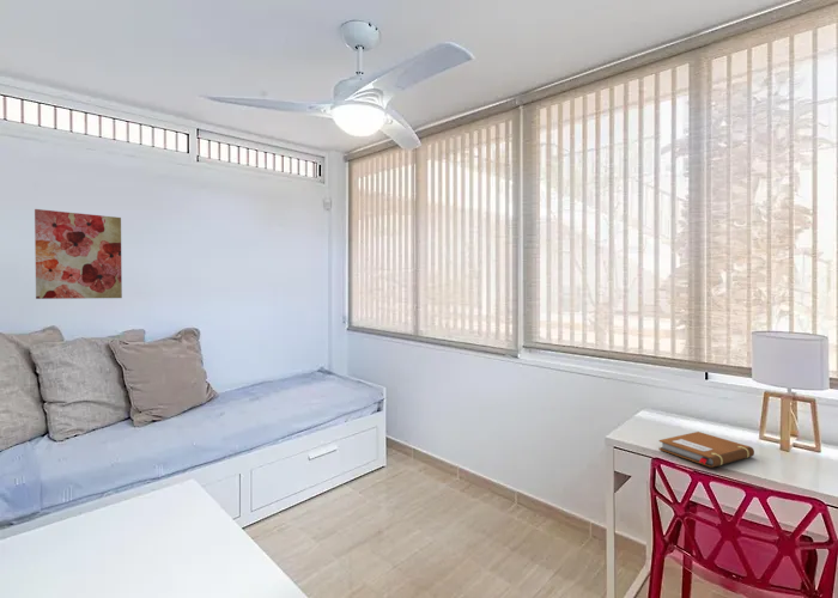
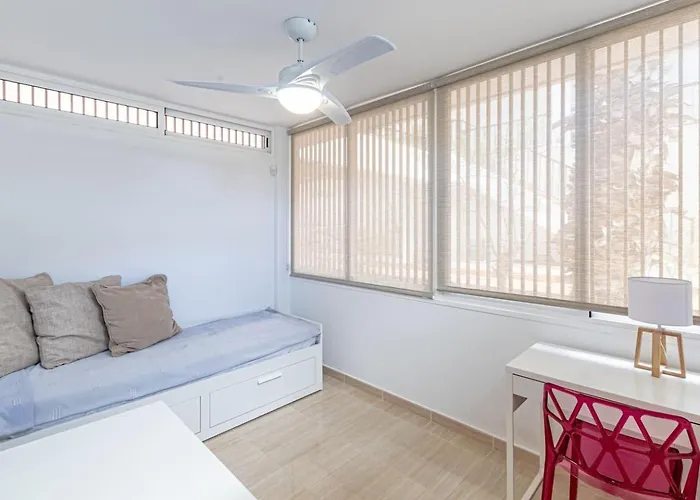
- notebook [657,431,755,469]
- wall art [34,208,123,300]
